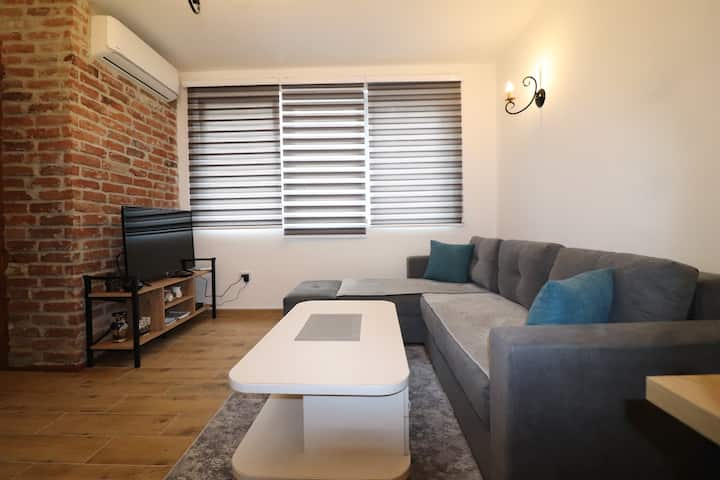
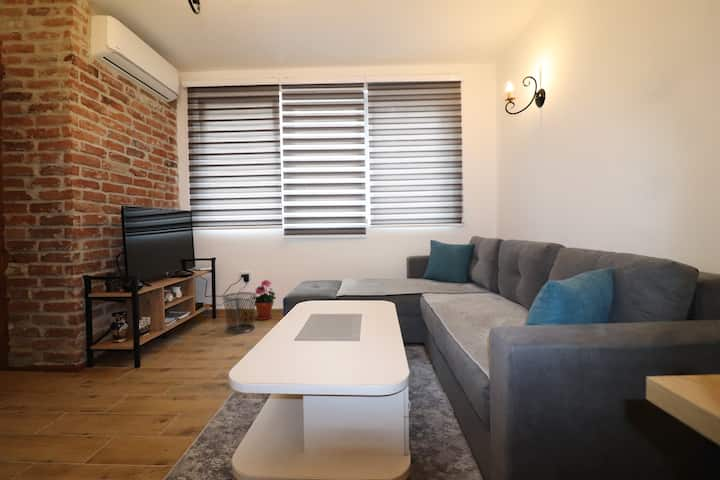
+ waste bin [221,291,257,334]
+ potted plant [253,279,277,321]
